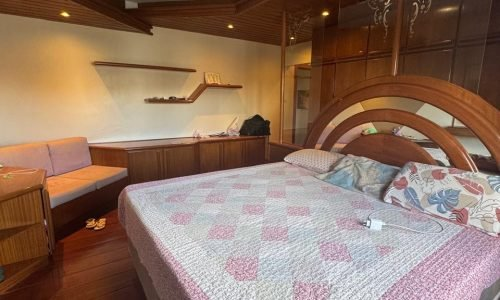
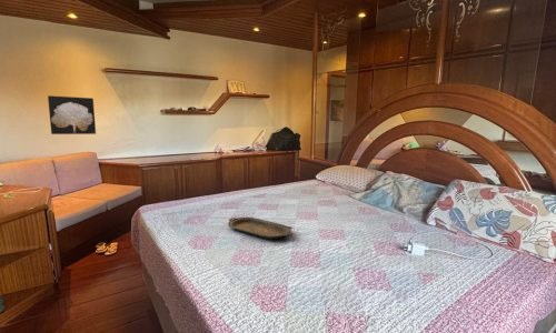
+ serving tray [227,216,294,240]
+ wall art [47,94,97,135]
